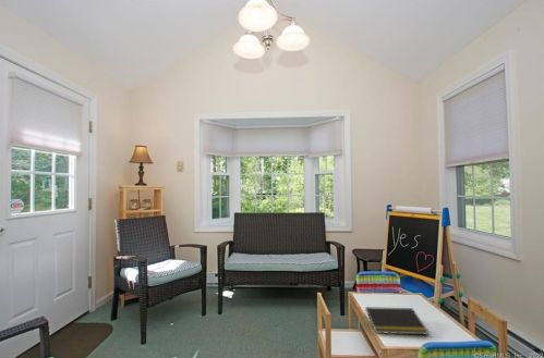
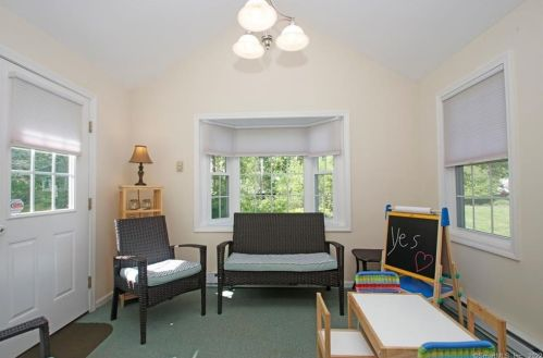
- notepad [363,306,430,336]
